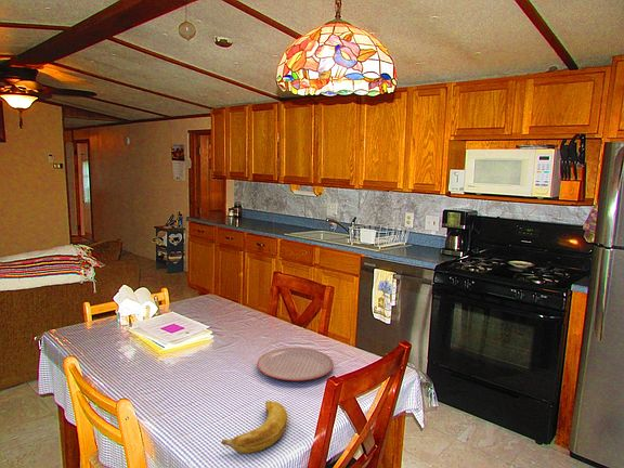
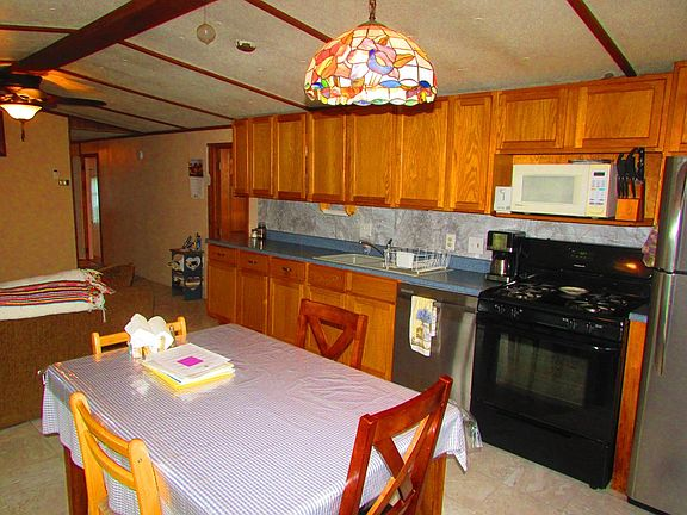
- plate [256,347,335,381]
- banana [220,400,288,454]
